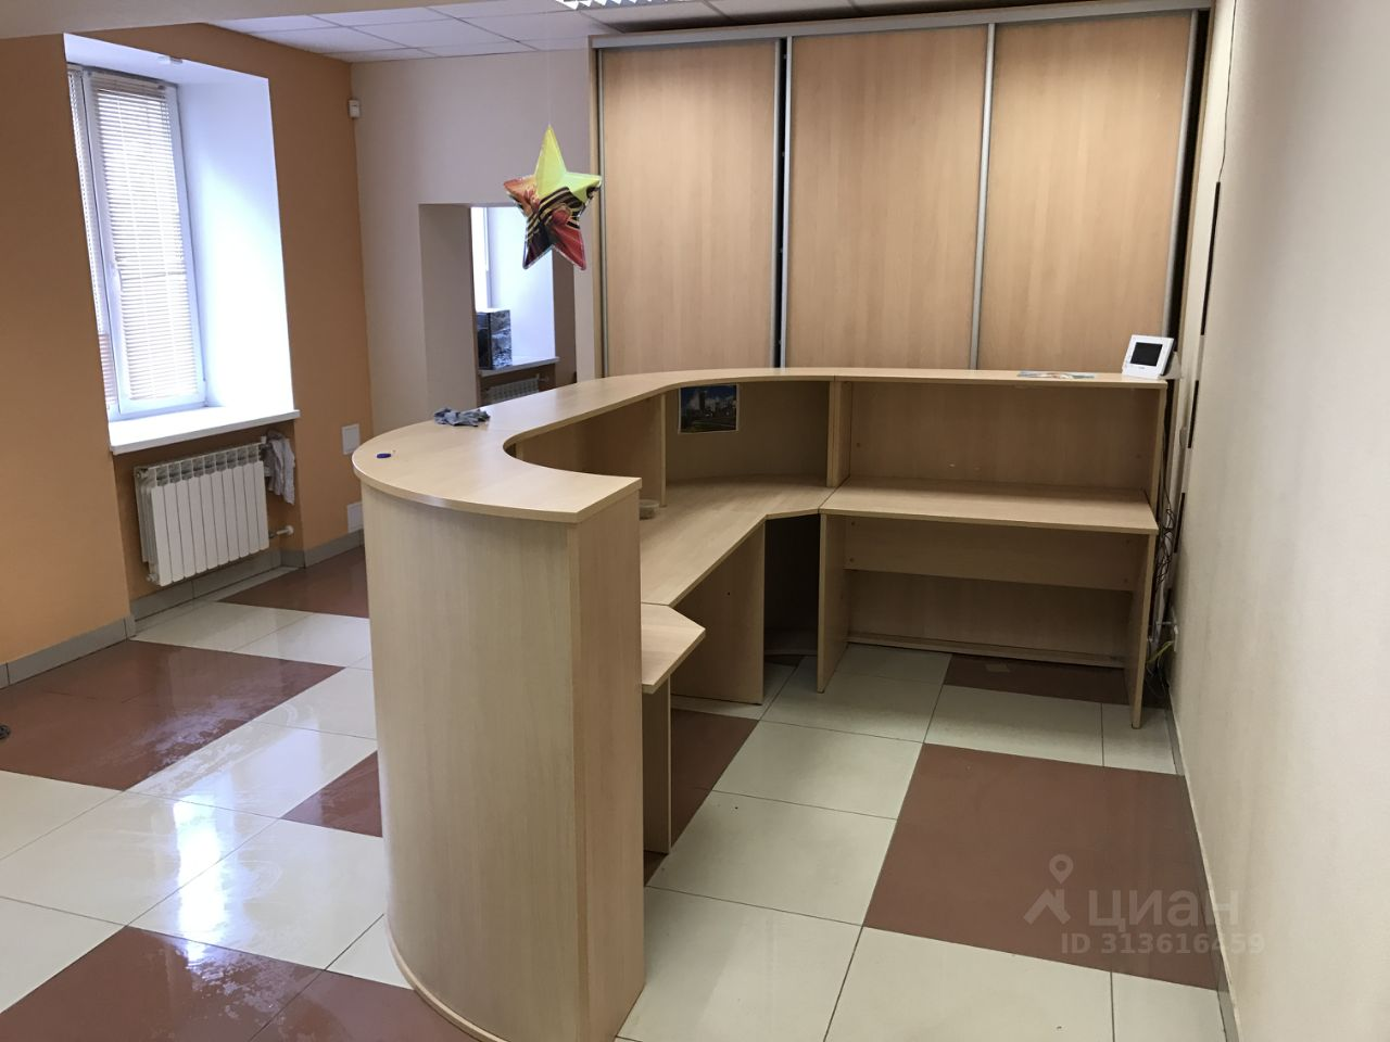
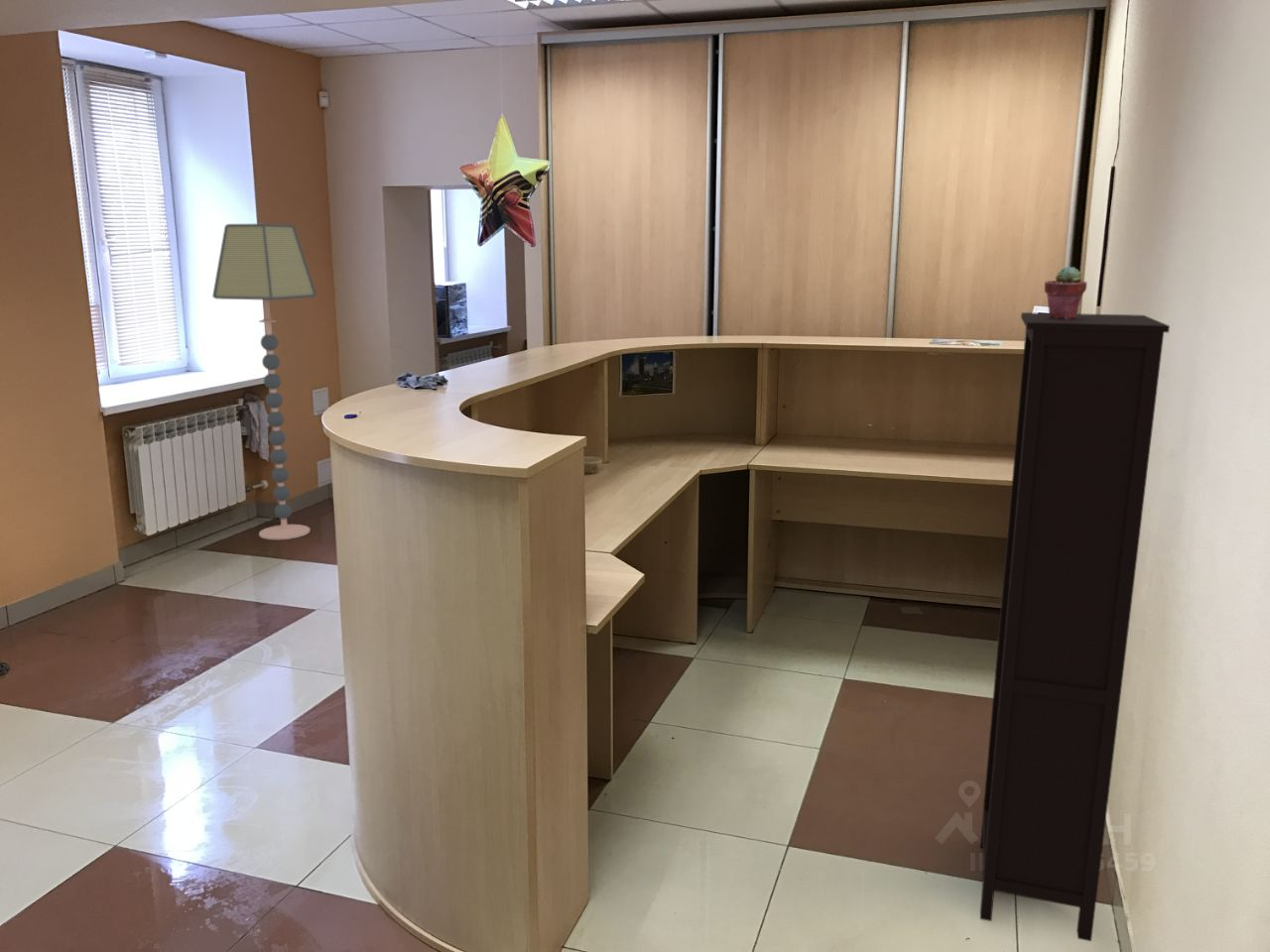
+ potted succulent [1044,266,1087,319]
+ bookcase [979,311,1171,942]
+ floor lamp [211,222,318,540]
